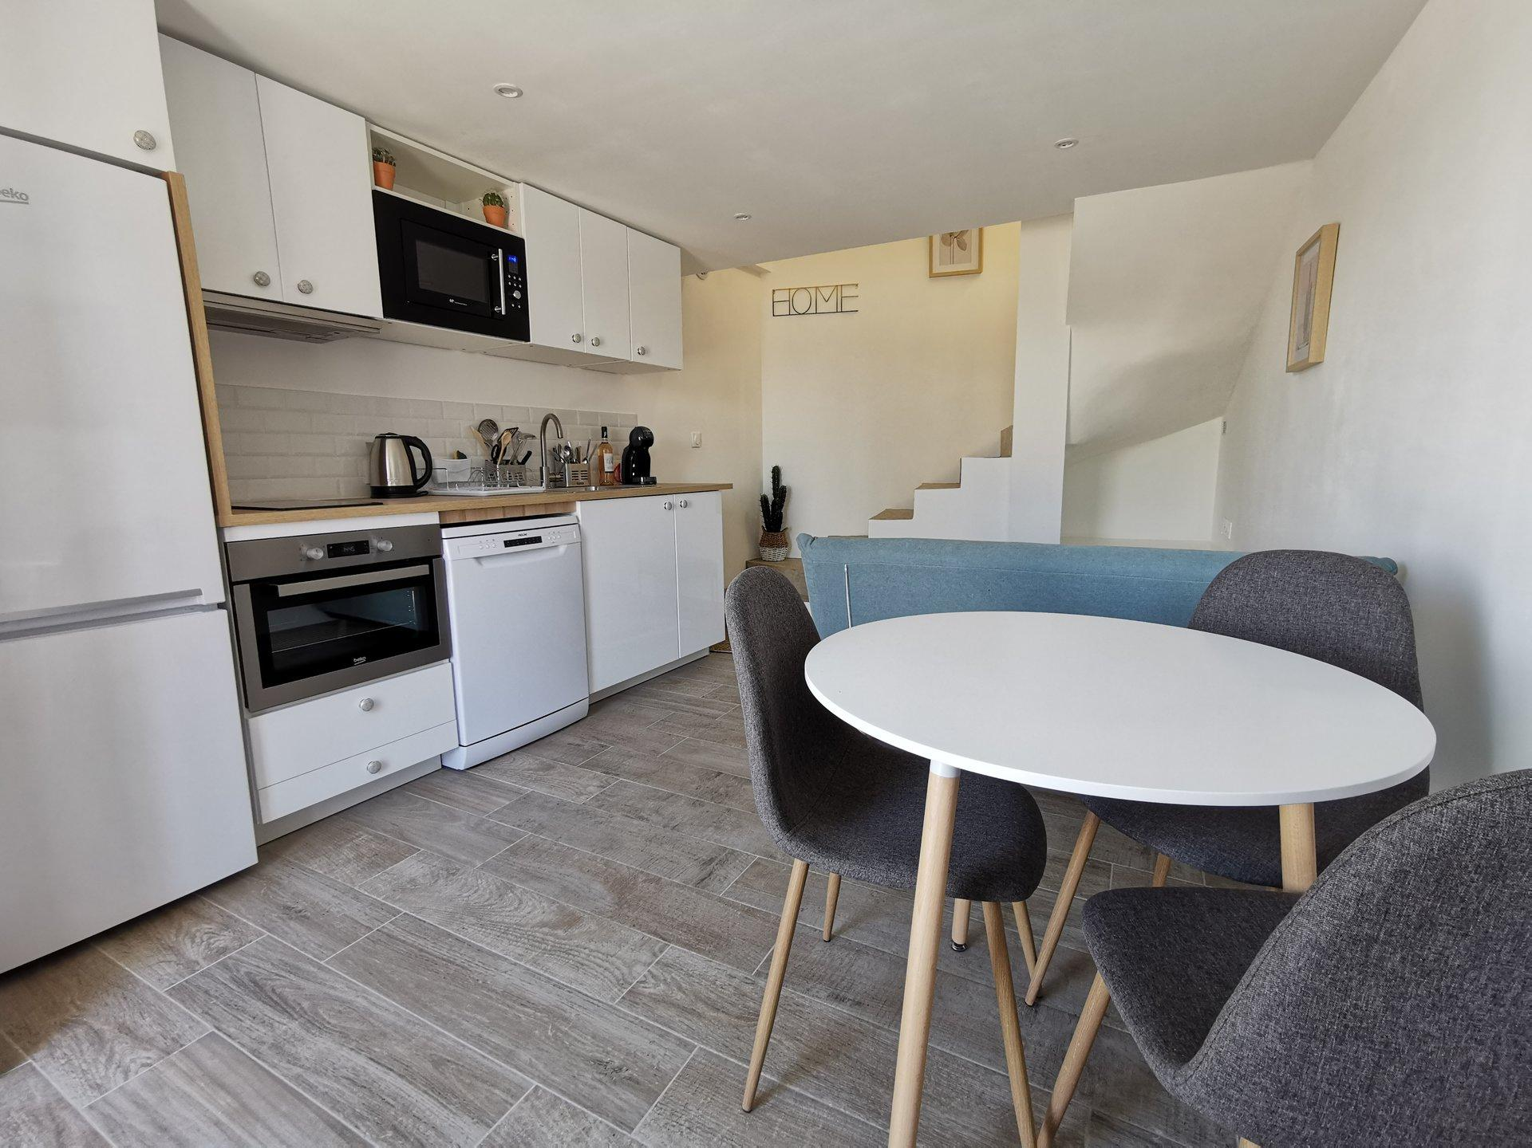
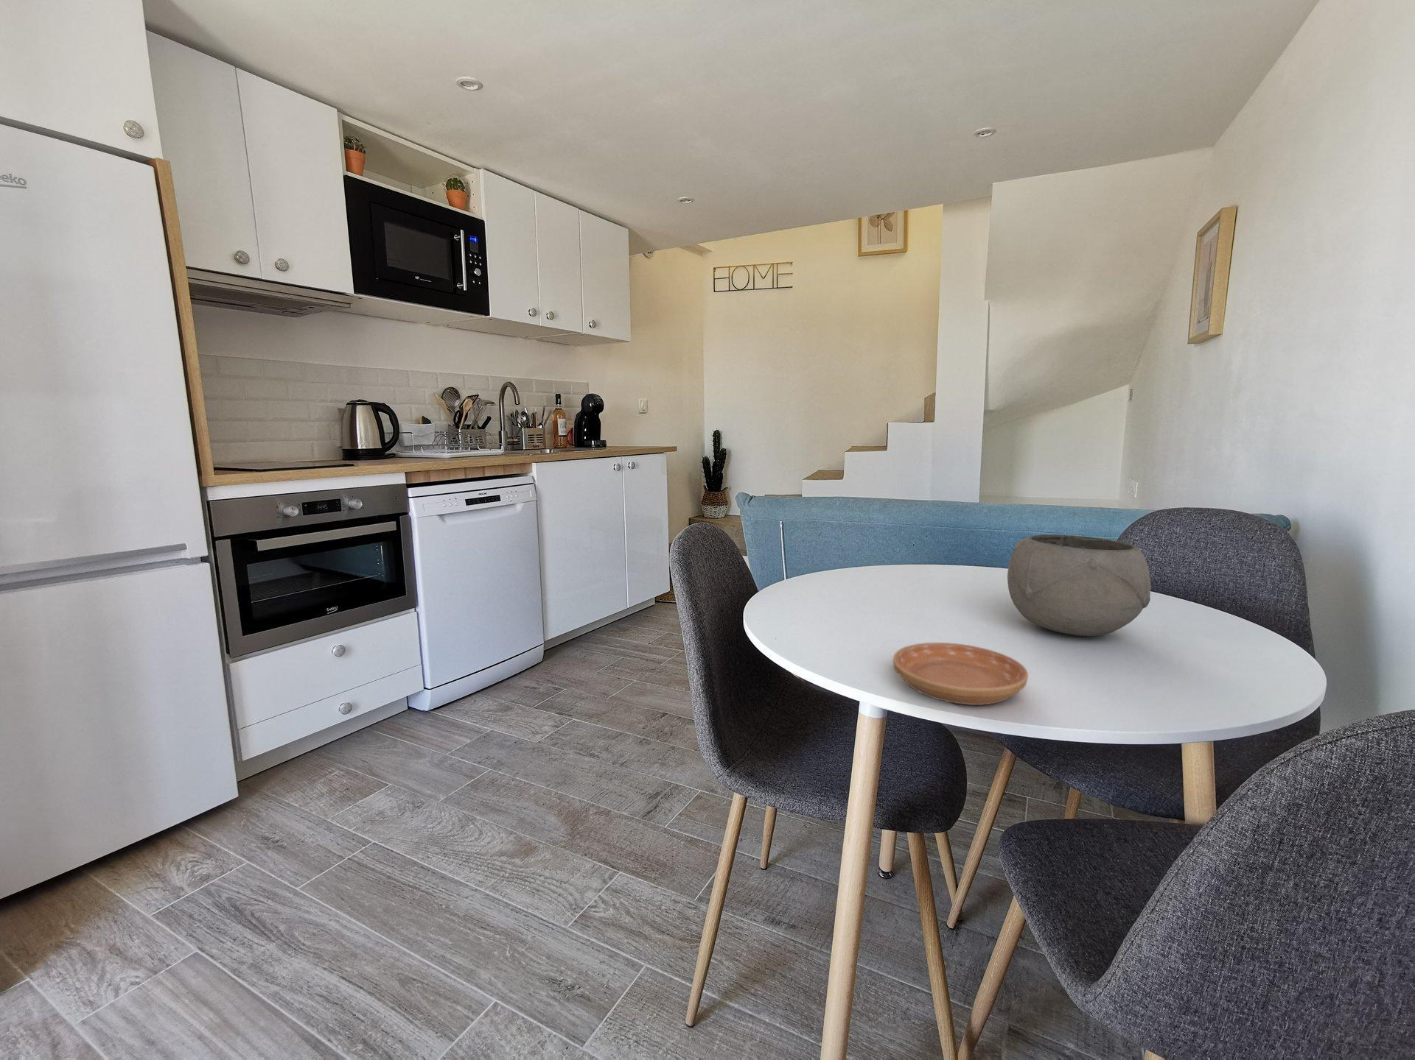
+ bowl [1007,533,1152,637]
+ saucer [891,641,1028,706]
